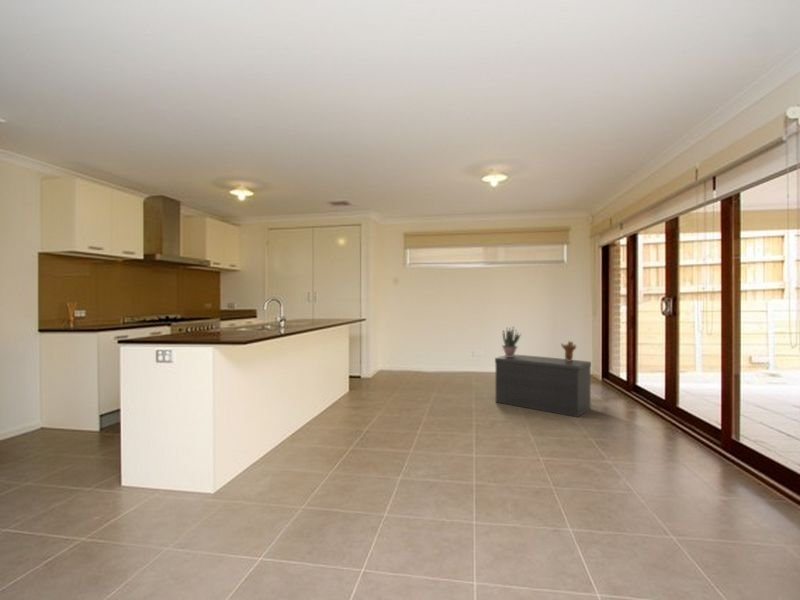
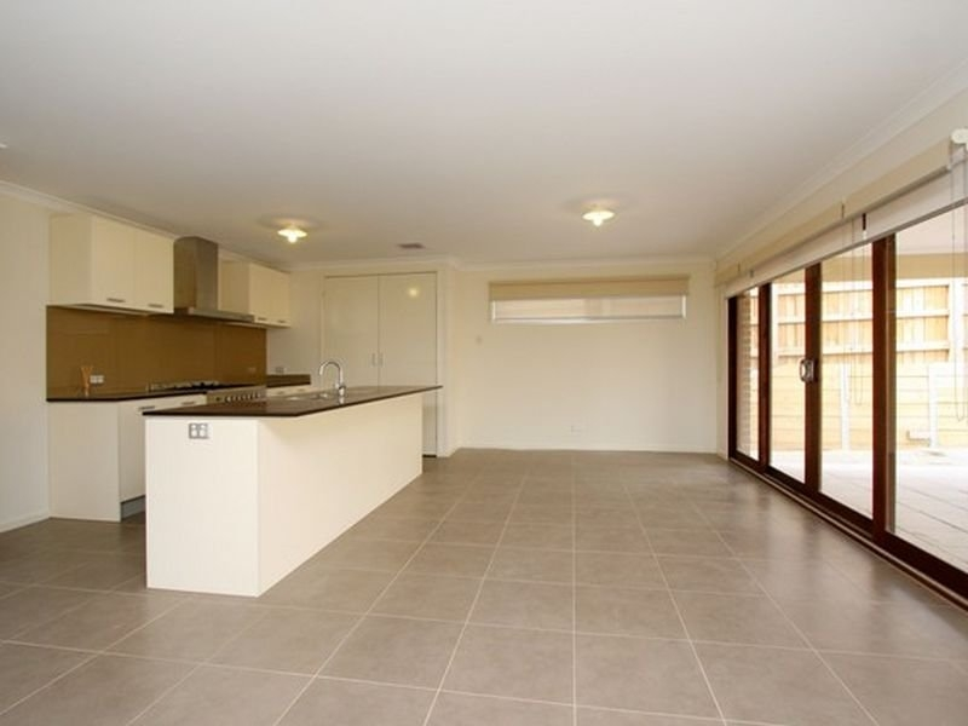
- potted plant [501,326,522,357]
- ceramic vessel [560,340,578,361]
- bench [494,354,592,418]
